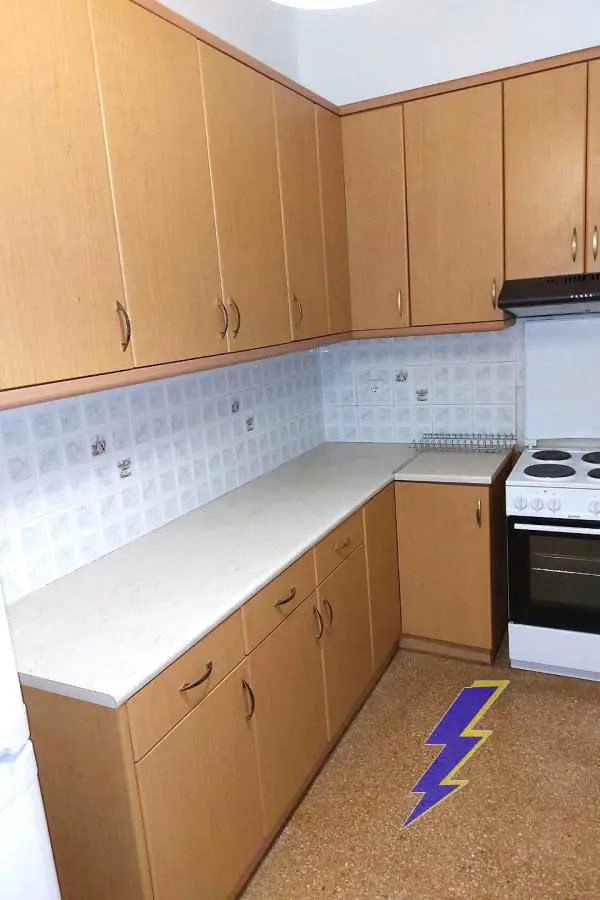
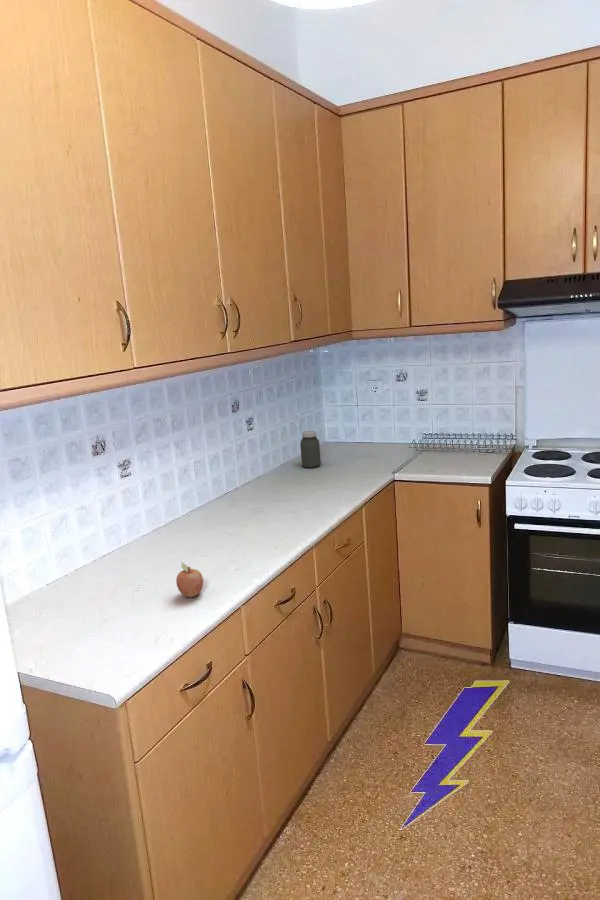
+ fruit [175,561,204,598]
+ jar [299,430,322,469]
